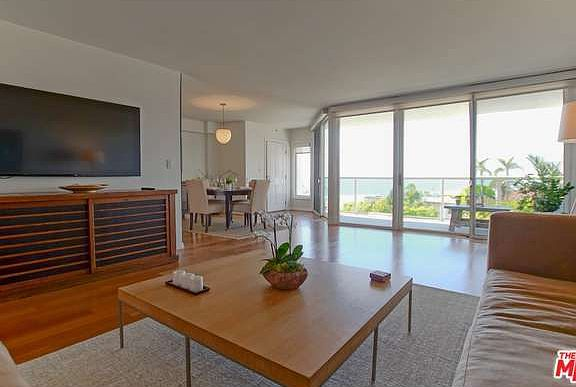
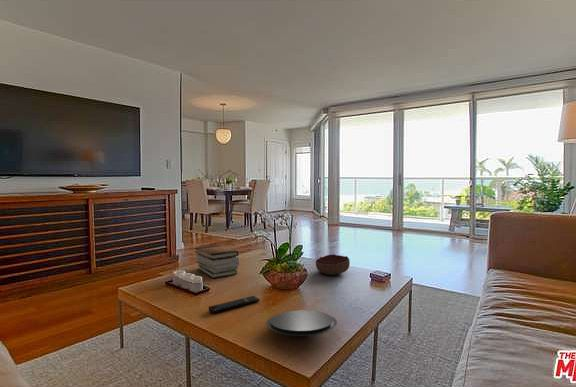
+ decorative bowl [315,253,351,276]
+ book stack [193,244,240,279]
+ plate [265,309,338,337]
+ remote control [208,295,261,314]
